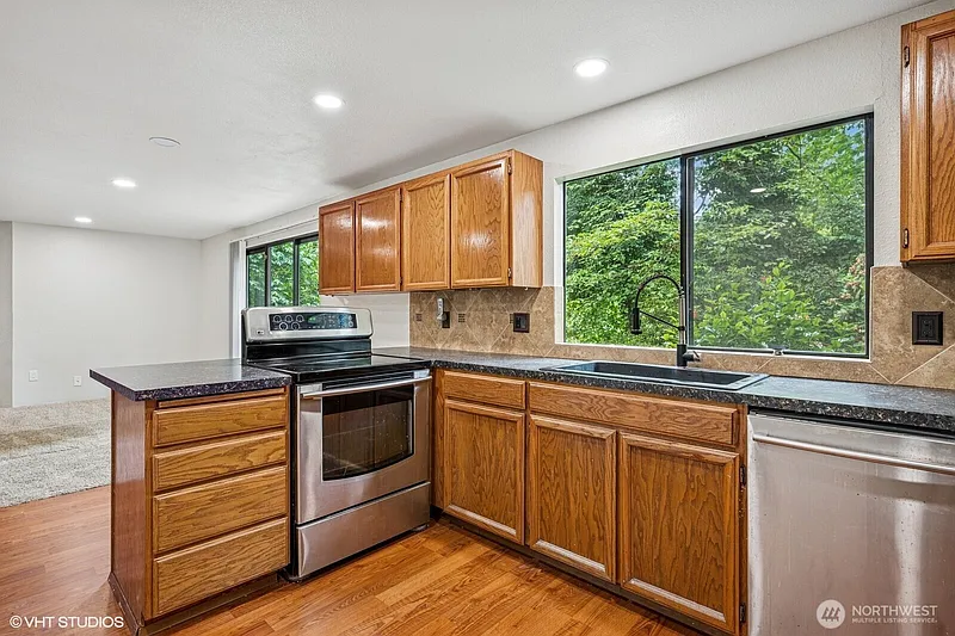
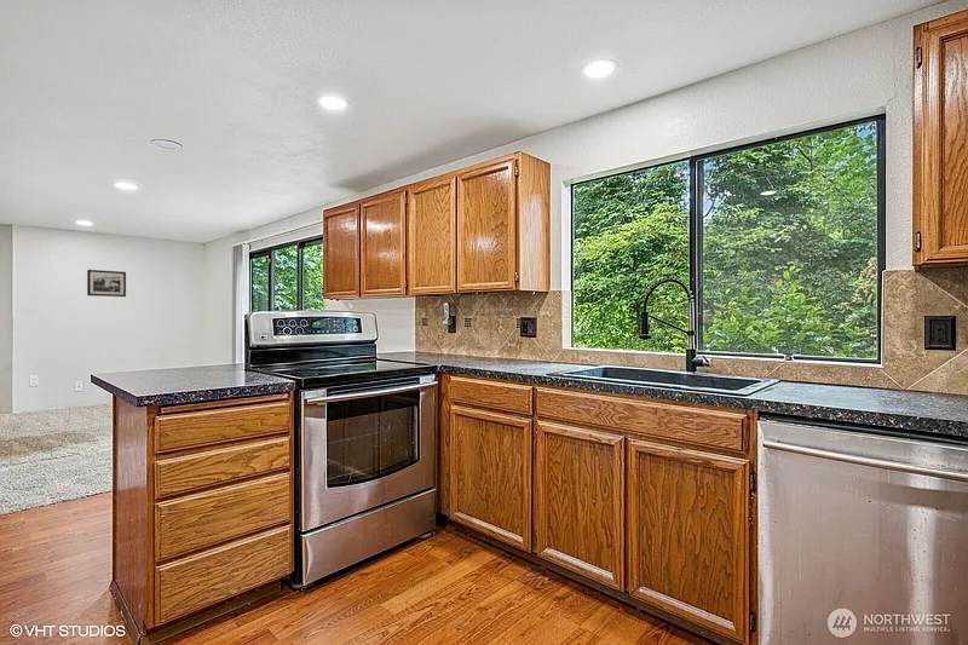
+ picture frame [86,269,127,298]
